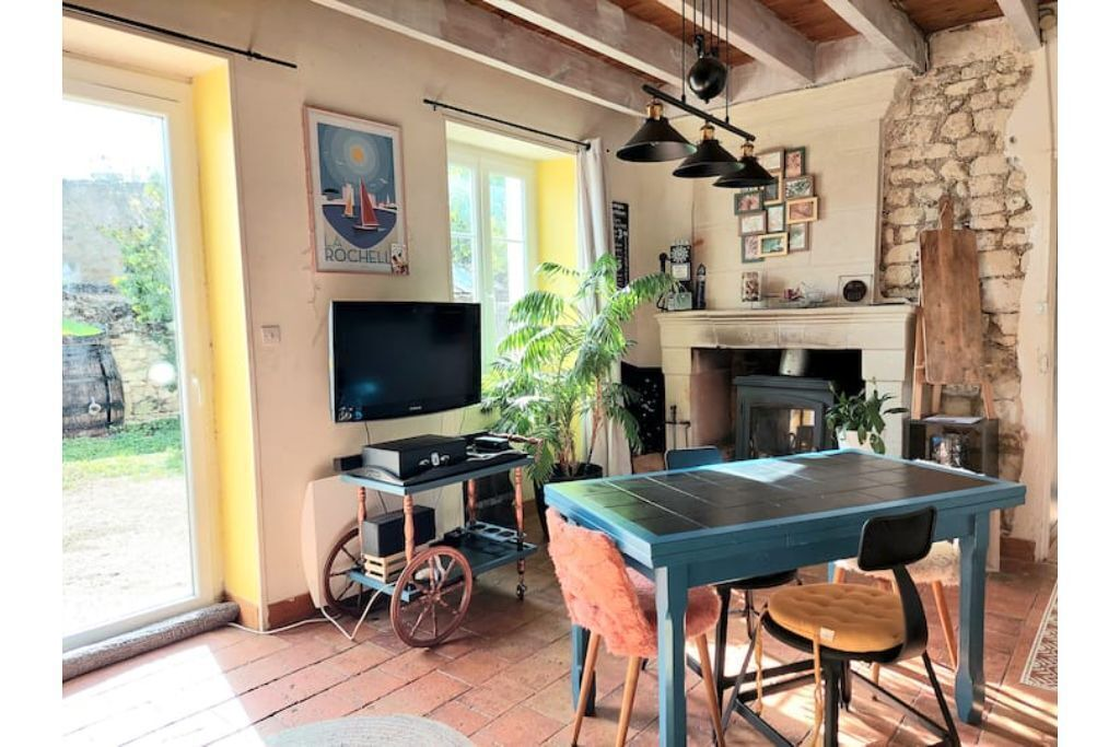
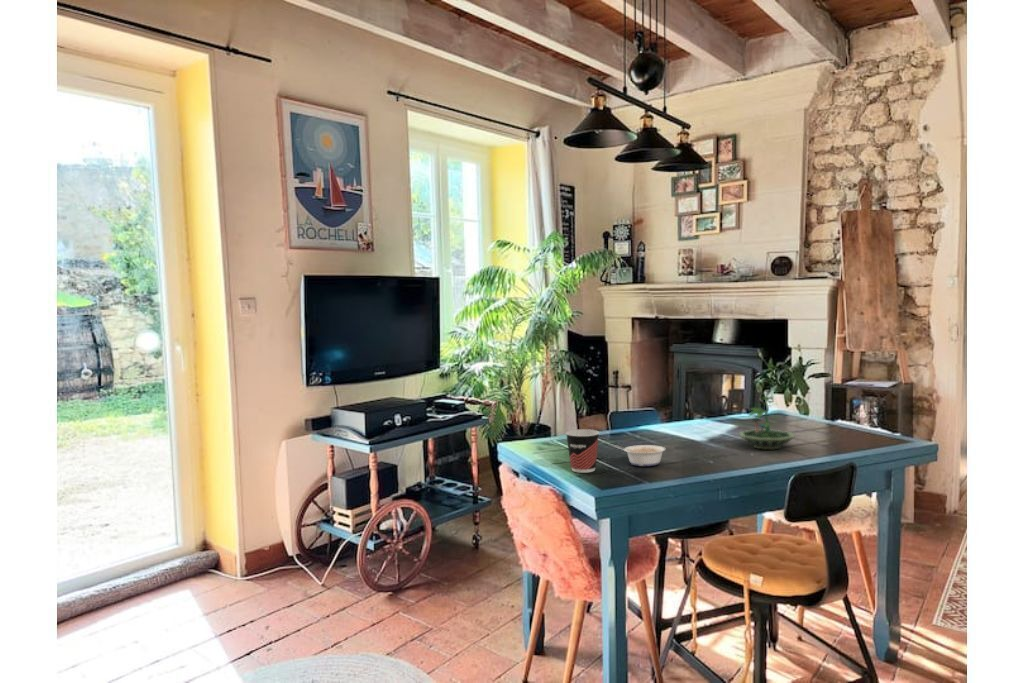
+ legume [614,444,667,467]
+ terrarium [738,394,797,451]
+ cup [565,428,600,474]
